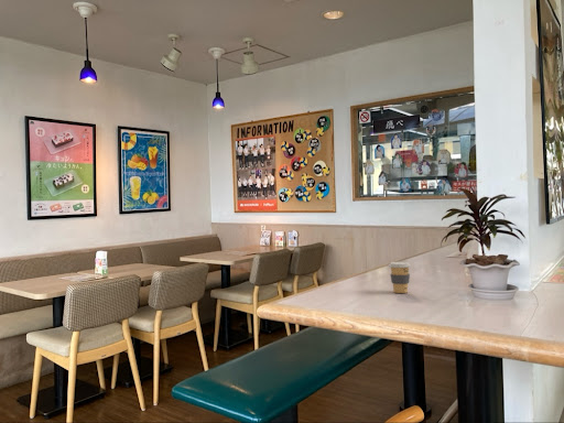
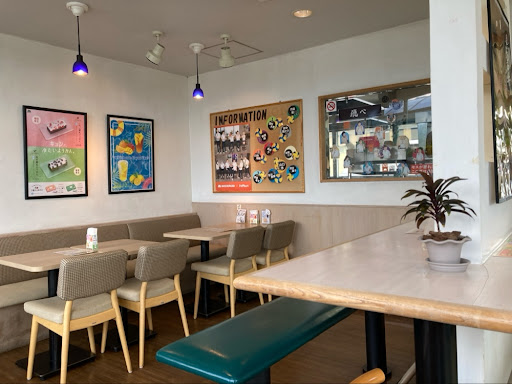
- coffee cup [388,261,412,294]
